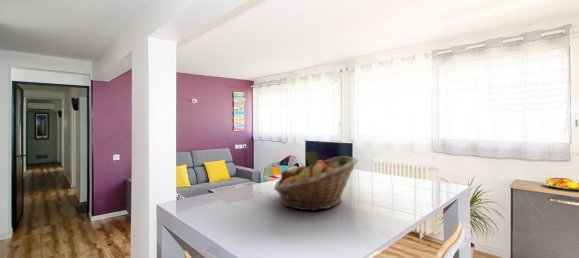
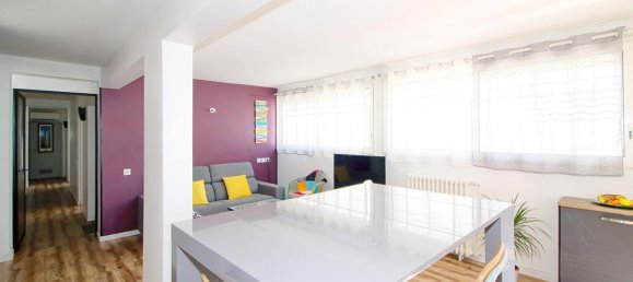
- fruit basket [273,155,359,212]
